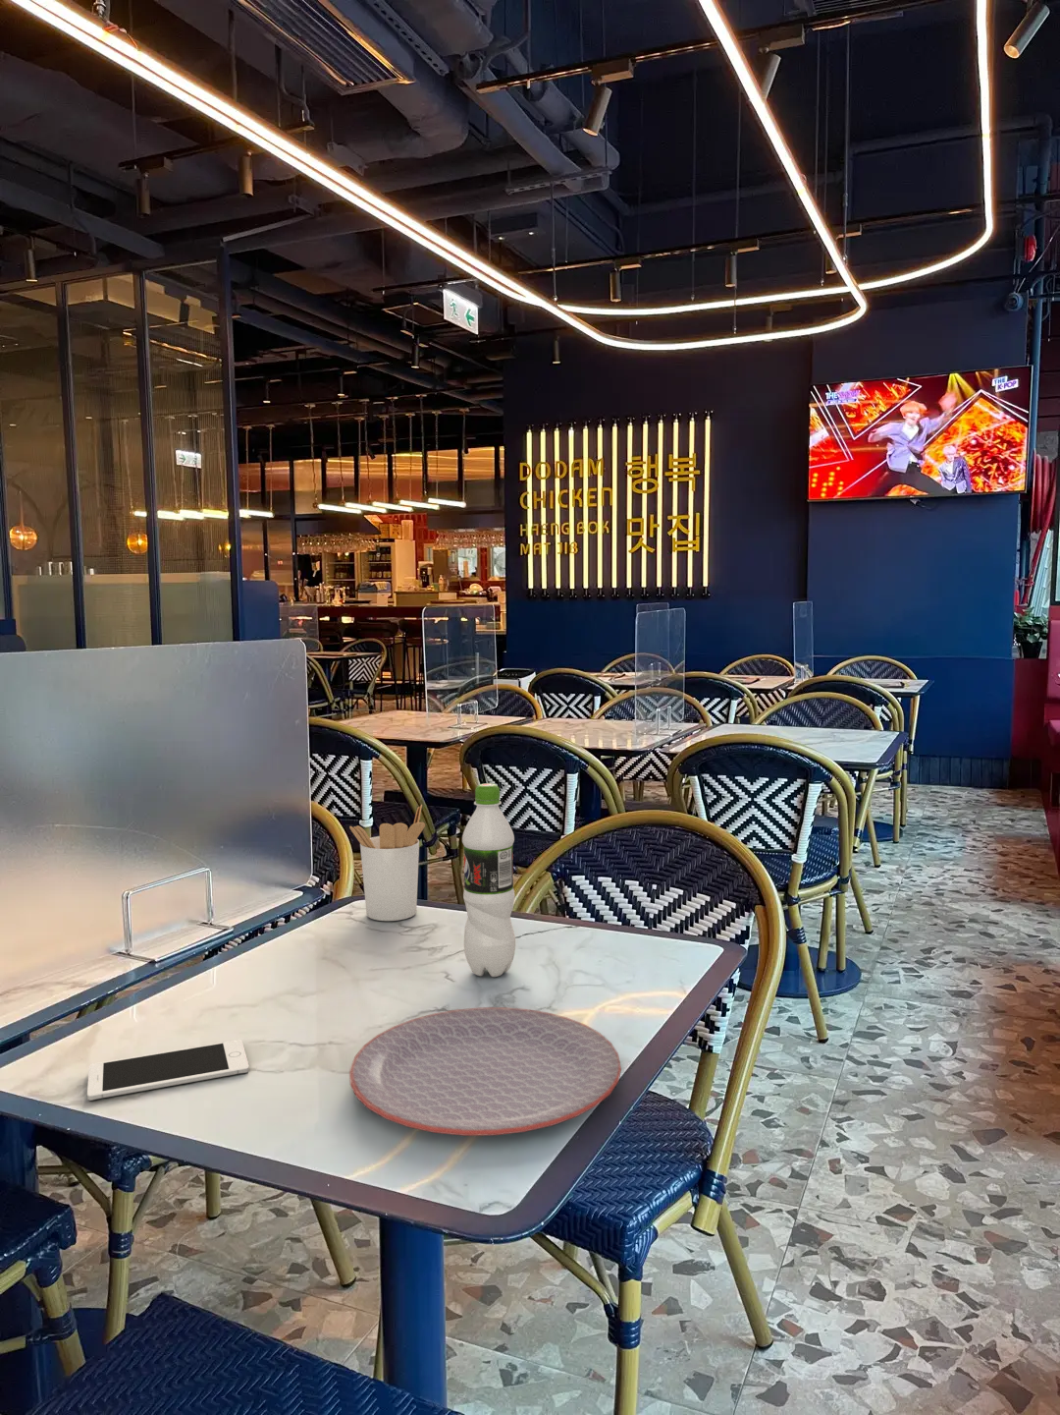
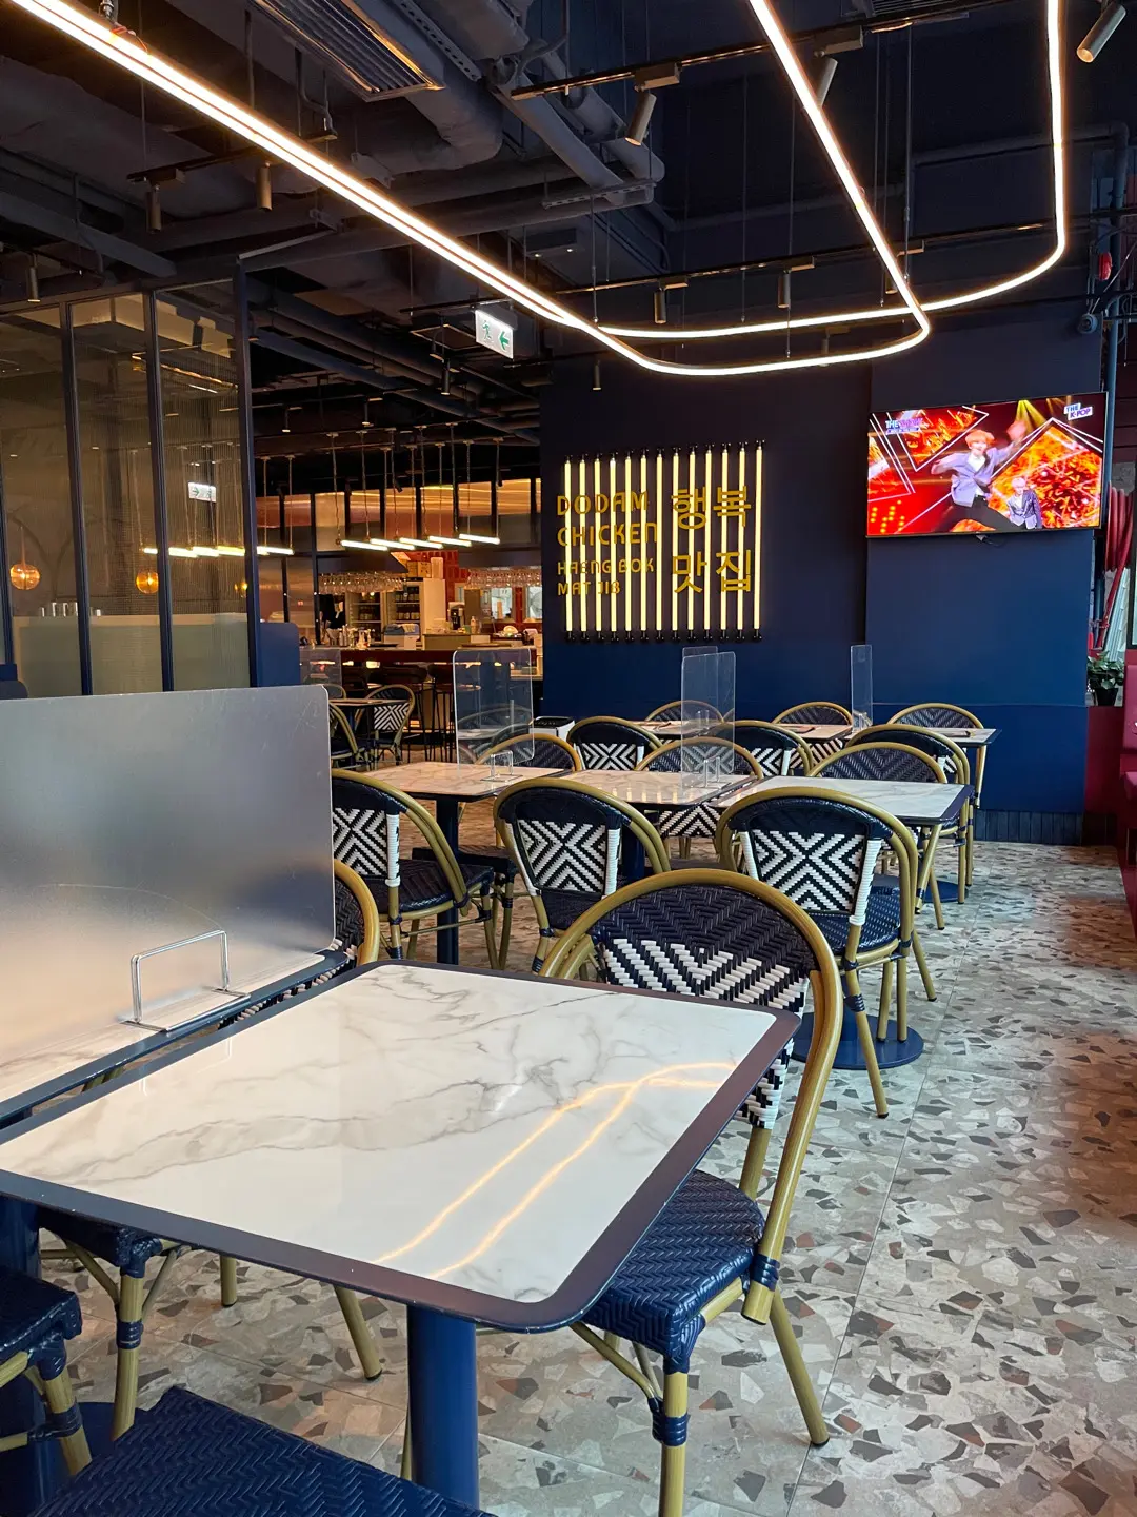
- utensil holder [349,803,426,921]
- pop [461,782,517,978]
- cell phone [87,1038,251,1102]
- plate [349,1006,622,1136]
